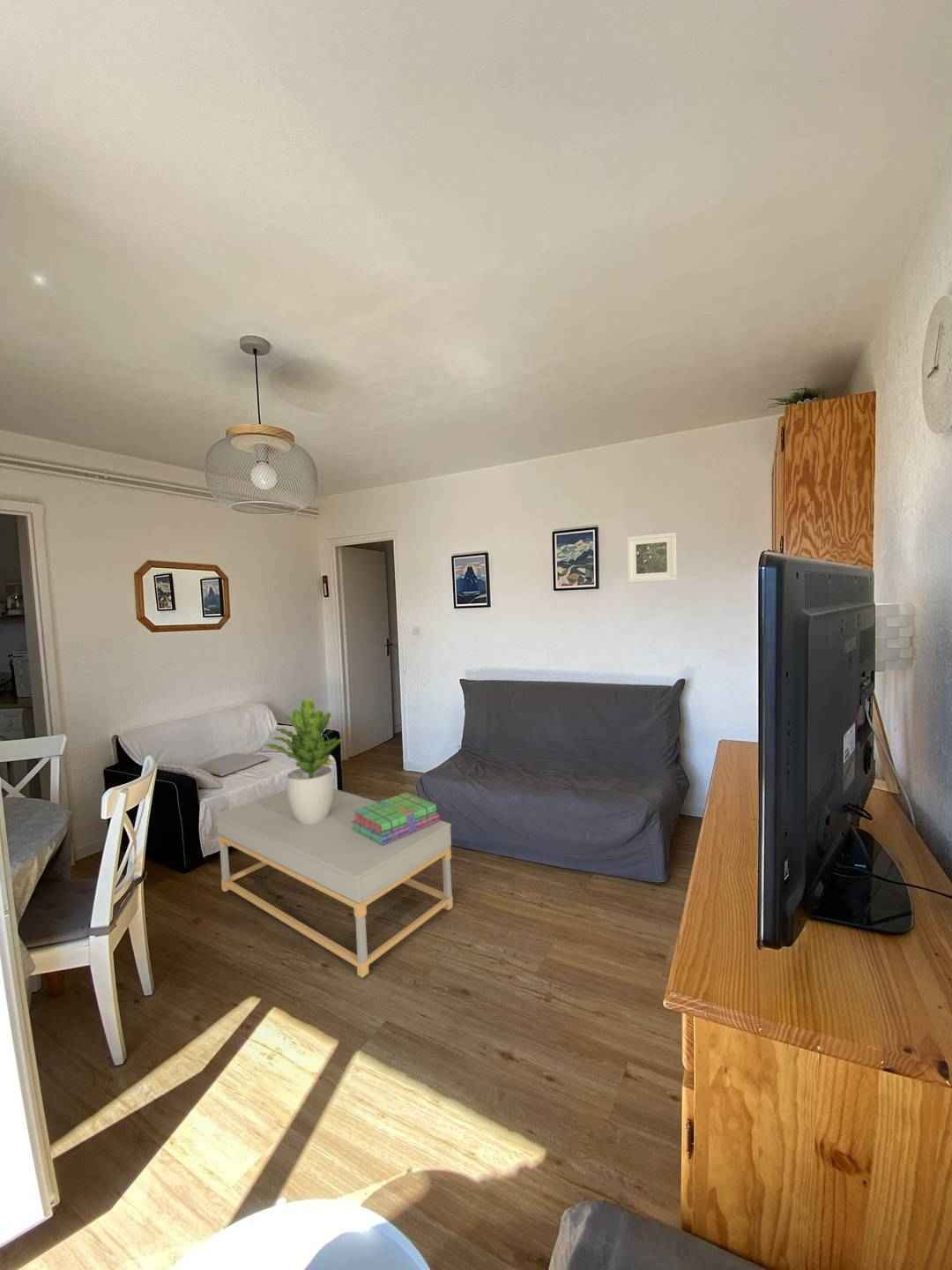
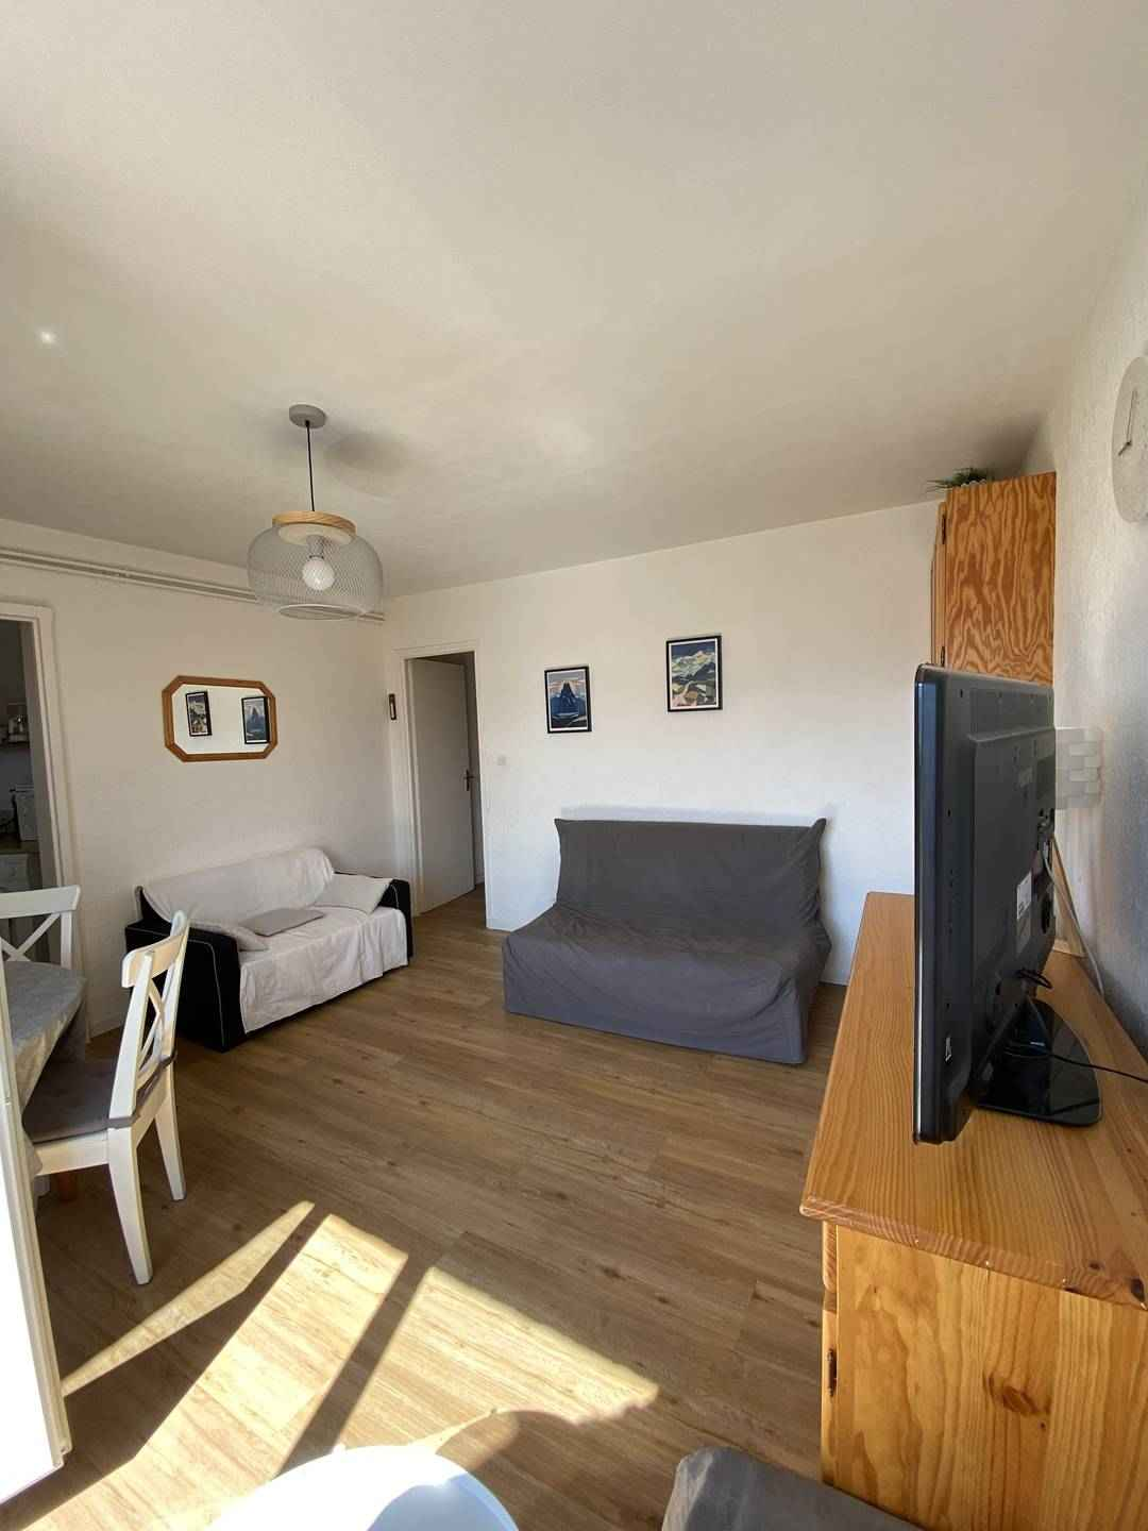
- potted plant [264,697,345,824]
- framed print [627,532,678,584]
- stack of books [351,792,441,846]
- coffee table [215,788,454,979]
